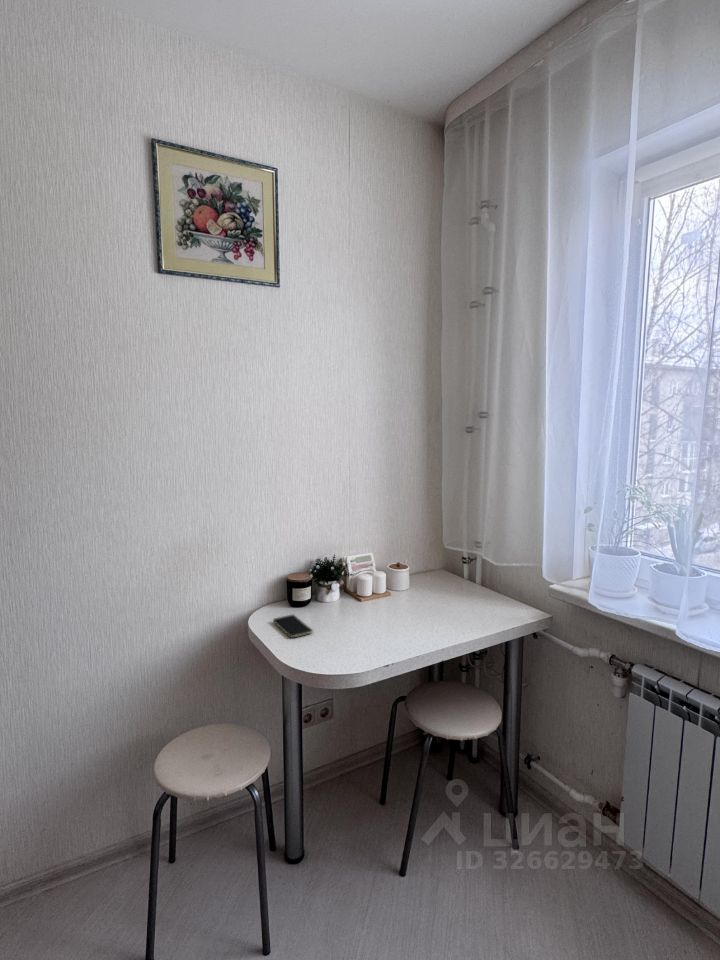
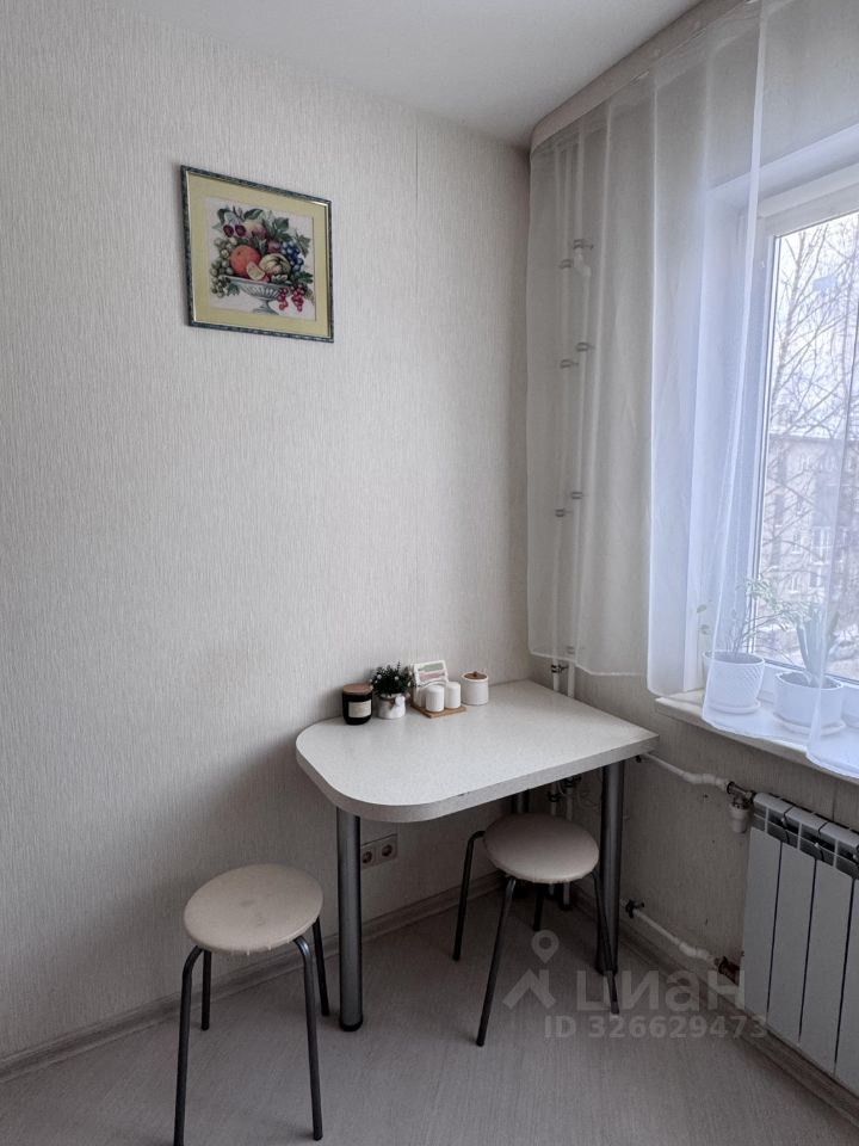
- smartphone [272,614,314,638]
